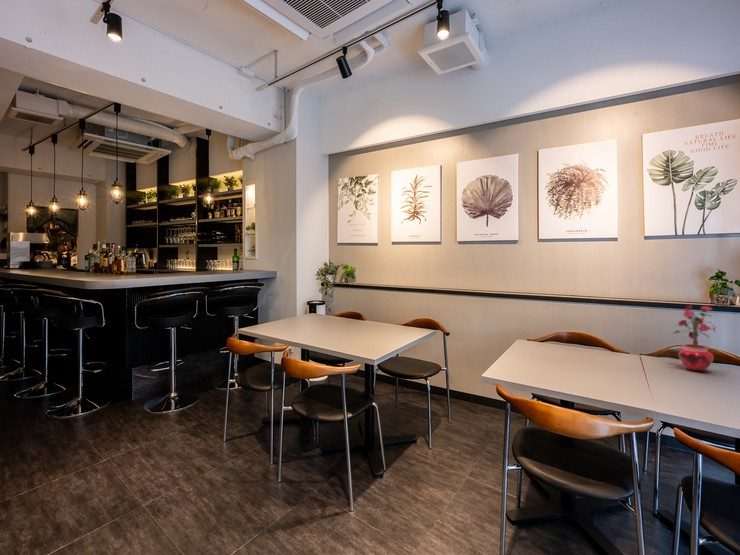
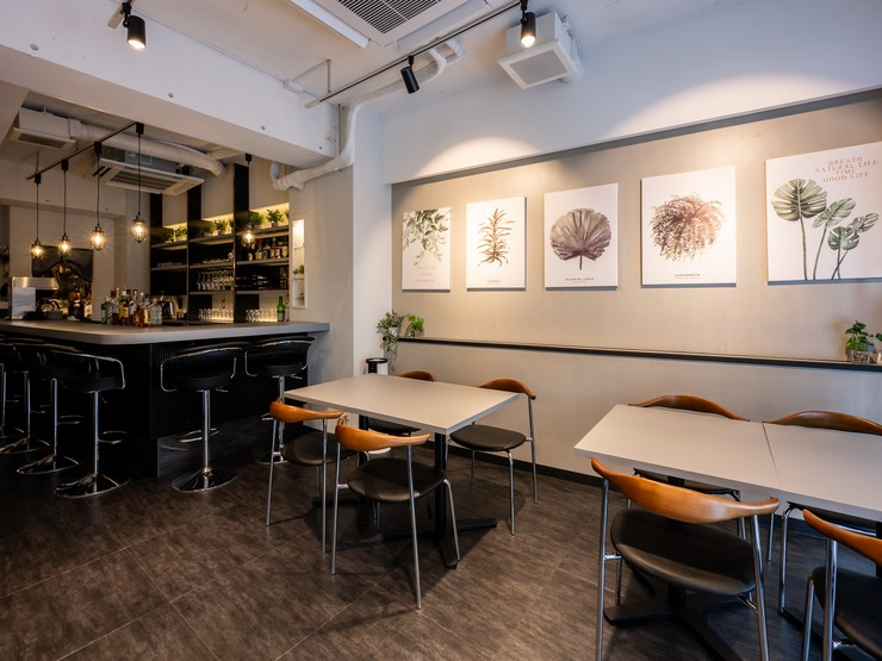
- potted plant [672,304,717,372]
